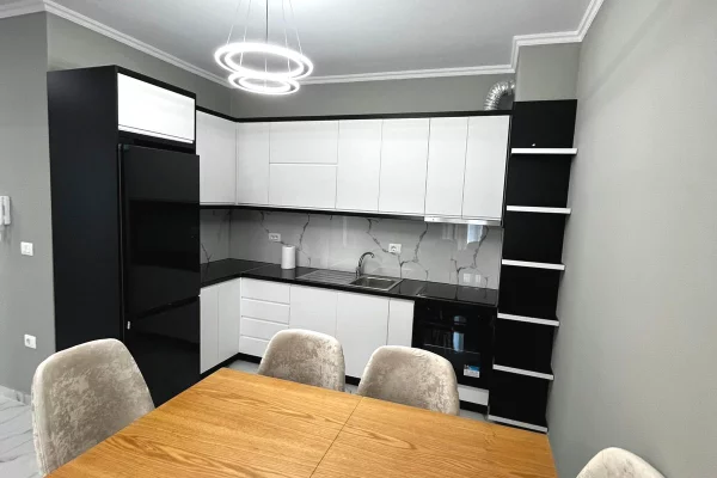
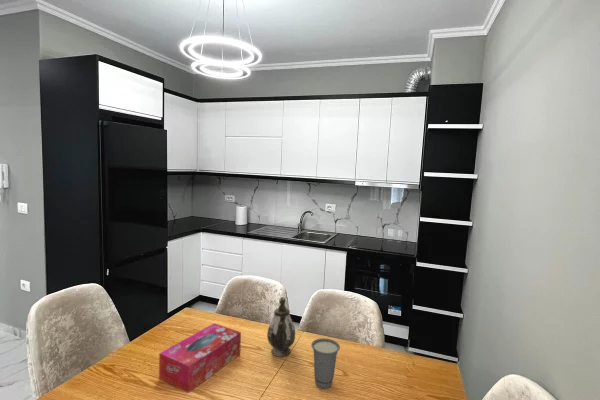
+ teapot [266,296,296,358]
+ tissue box [158,322,242,394]
+ cup [310,337,341,390]
